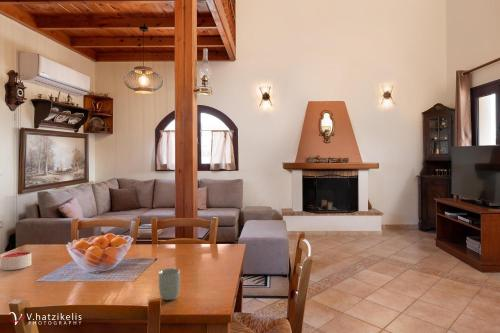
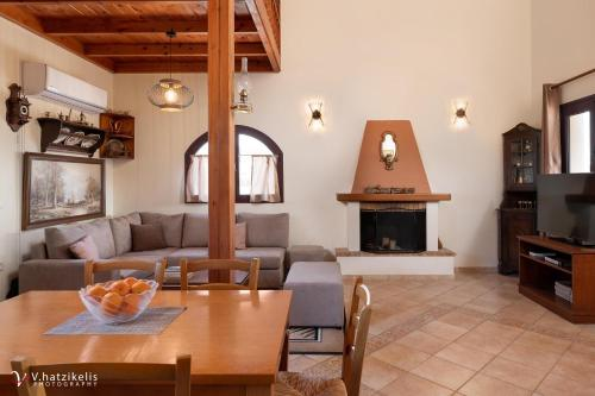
- candle [0,250,32,271]
- cup [158,267,181,301]
